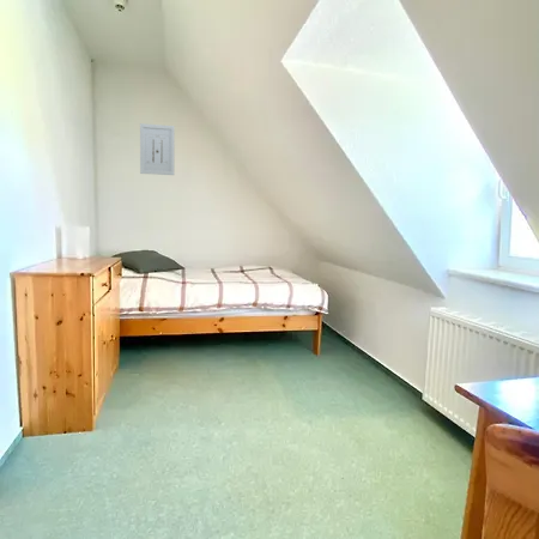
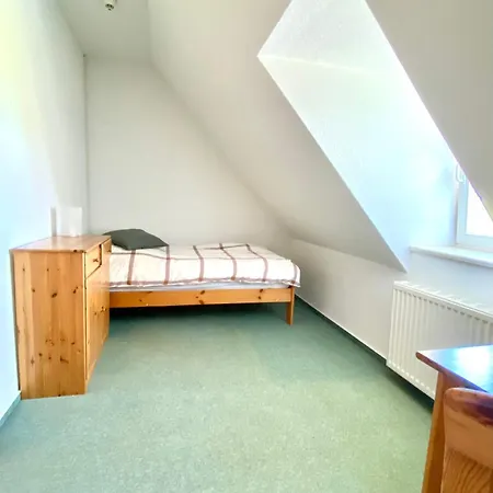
- wall art [139,122,176,176]
